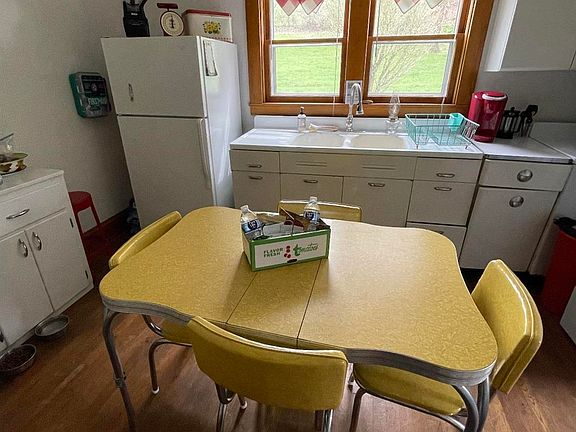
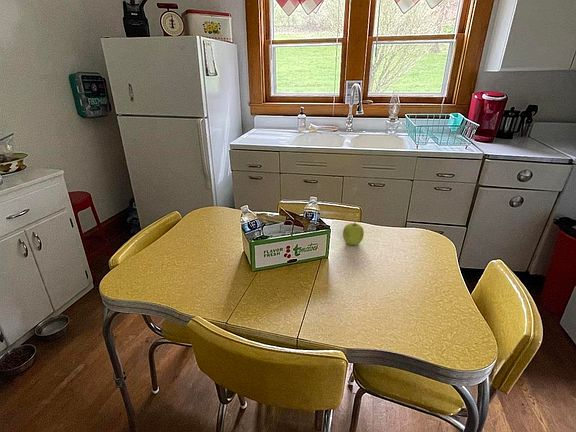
+ fruit [342,221,365,246]
